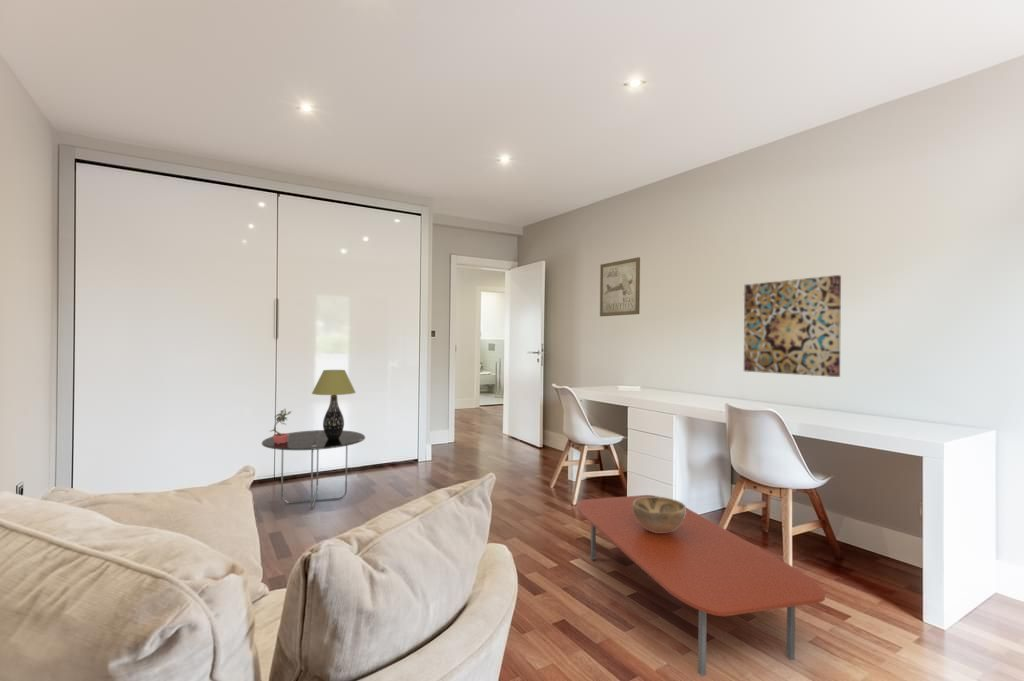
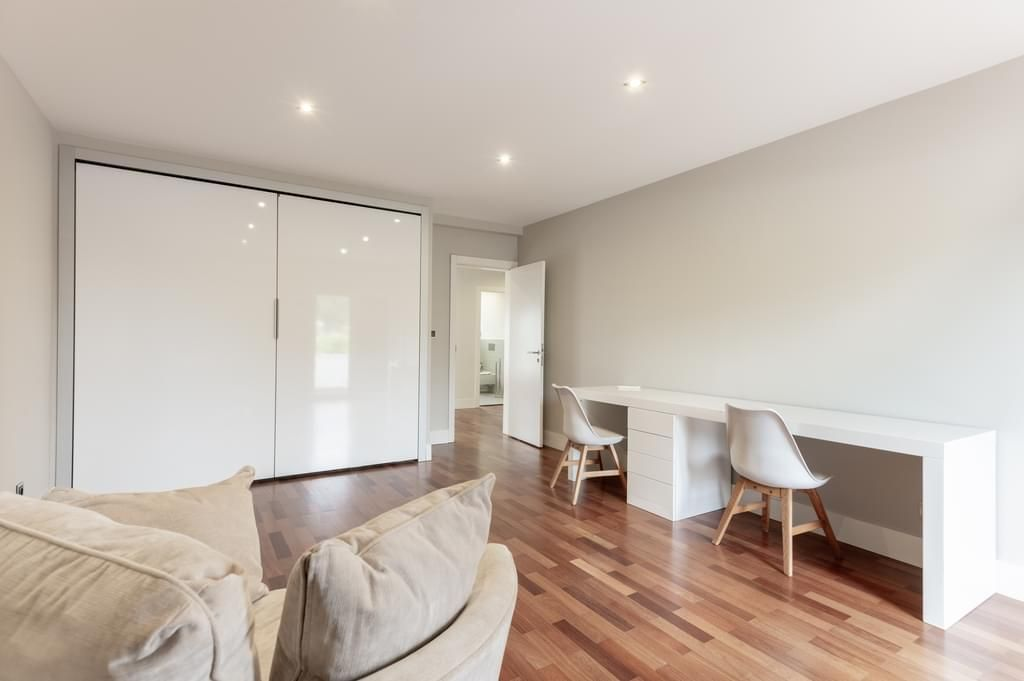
- coffee table [576,494,826,677]
- side table [261,429,366,510]
- table lamp [311,369,357,440]
- decorative bowl [633,495,687,533]
- wall art [743,274,842,378]
- potted plant [268,407,293,444]
- wall art [599,256,641,317]
